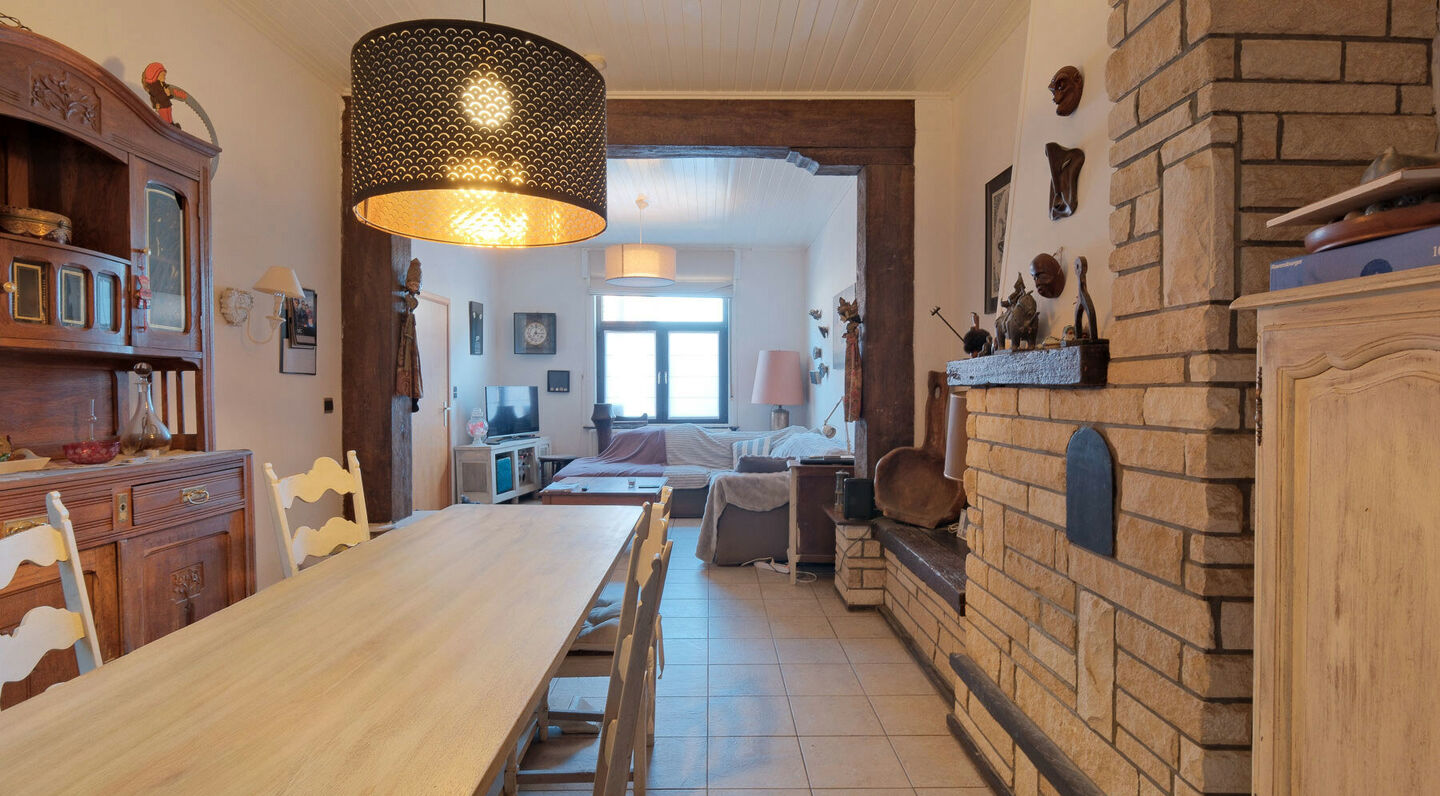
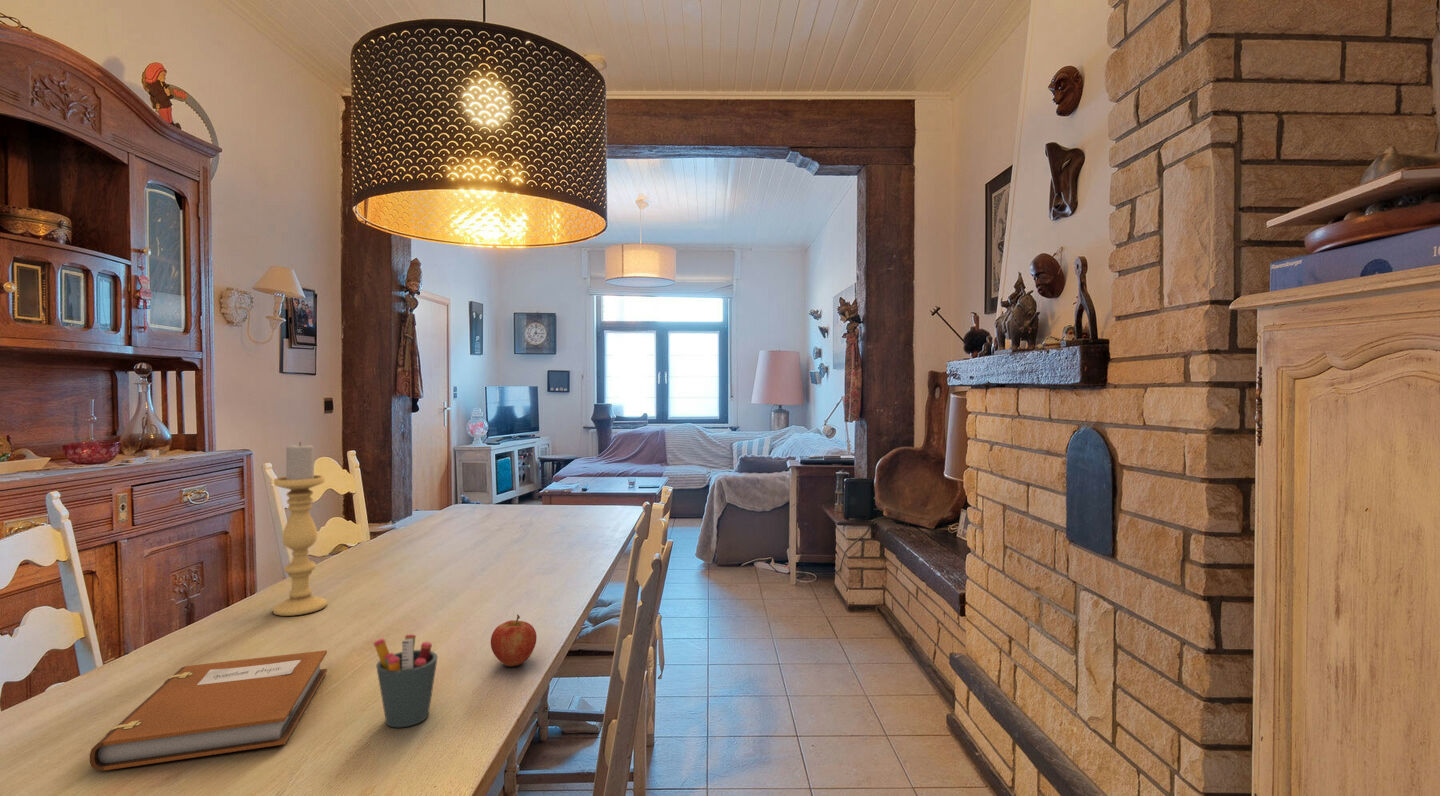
+ apple [490,613,538,667]
+ notebook [89,649,328,772]
+ candle holder [272,441,328,617]
+ pen holder [373,634,439,728]
